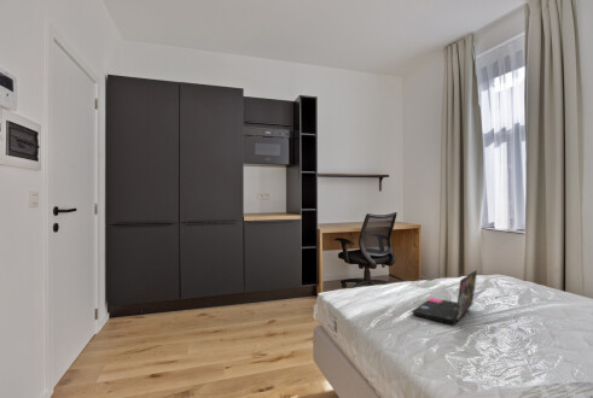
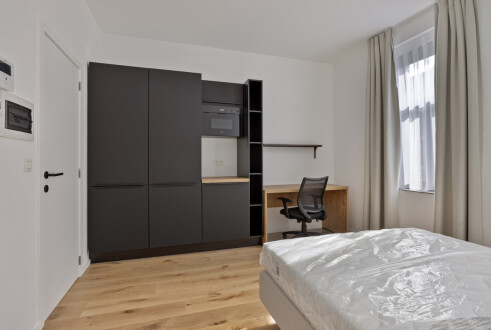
- laptop [411,269,478,326]
